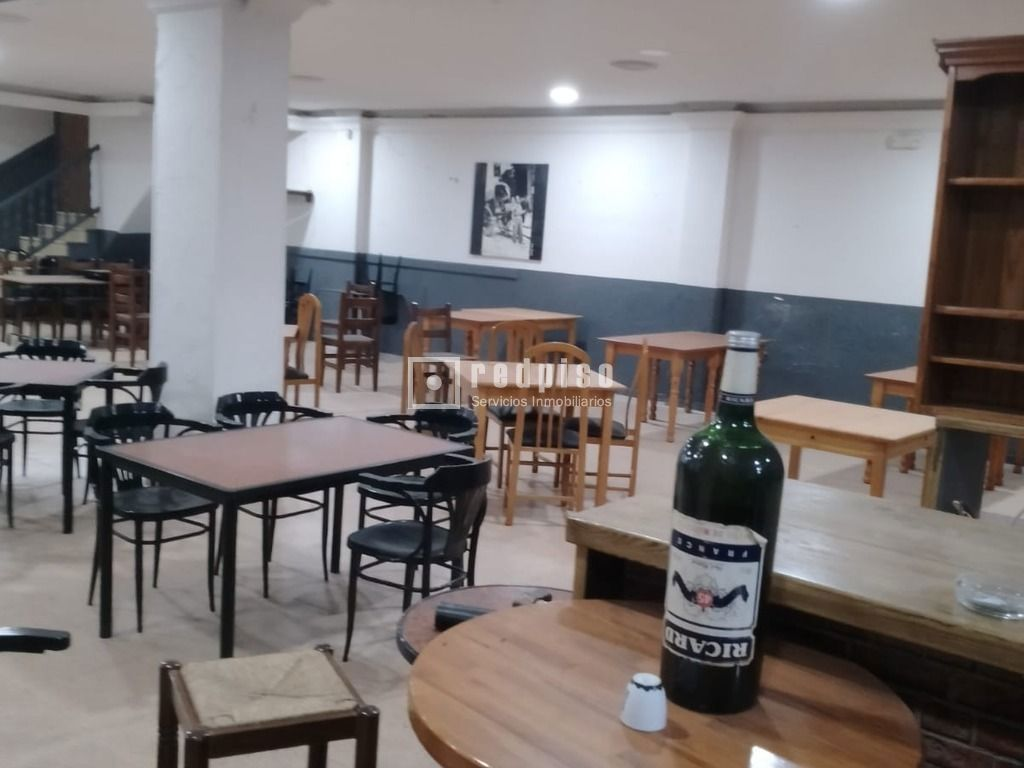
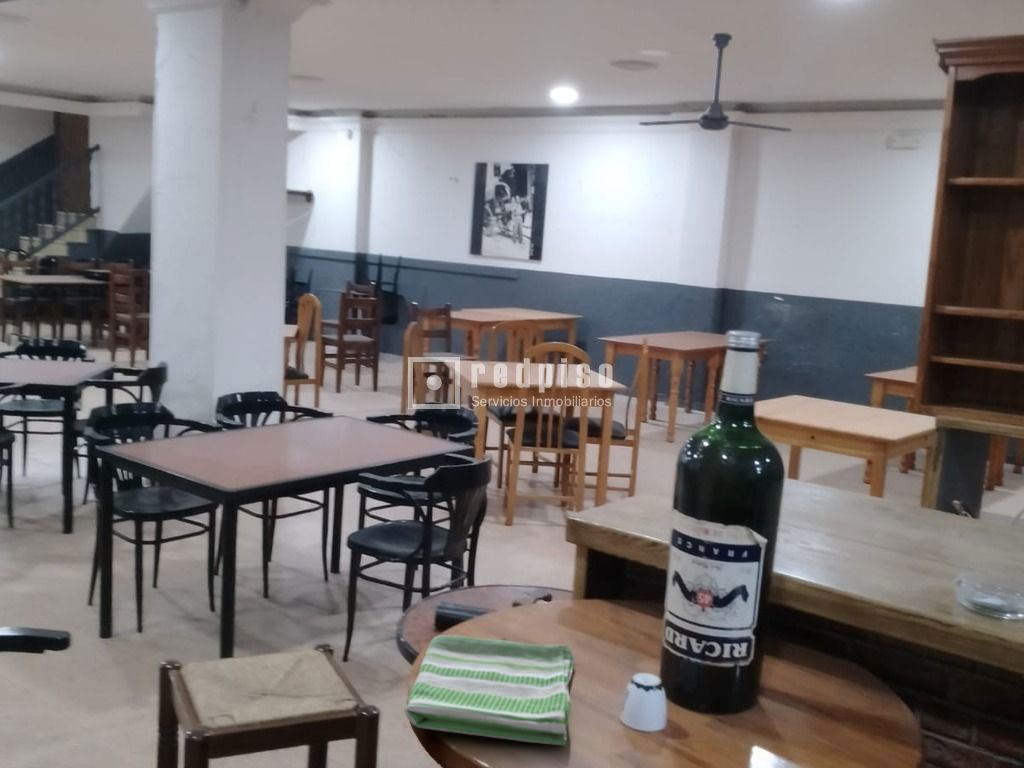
+ dish towel [404,634,576,746]
+ ceiling fan [638,32,793,133]
